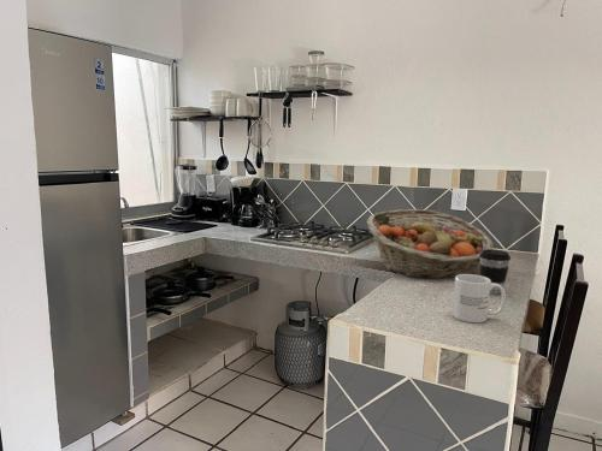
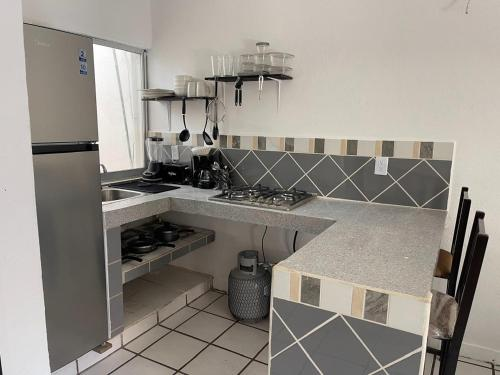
- fruit basket [366,208,495,280]
- coffee cup [478,249,512,295]
- mug [452,273,507,324]
